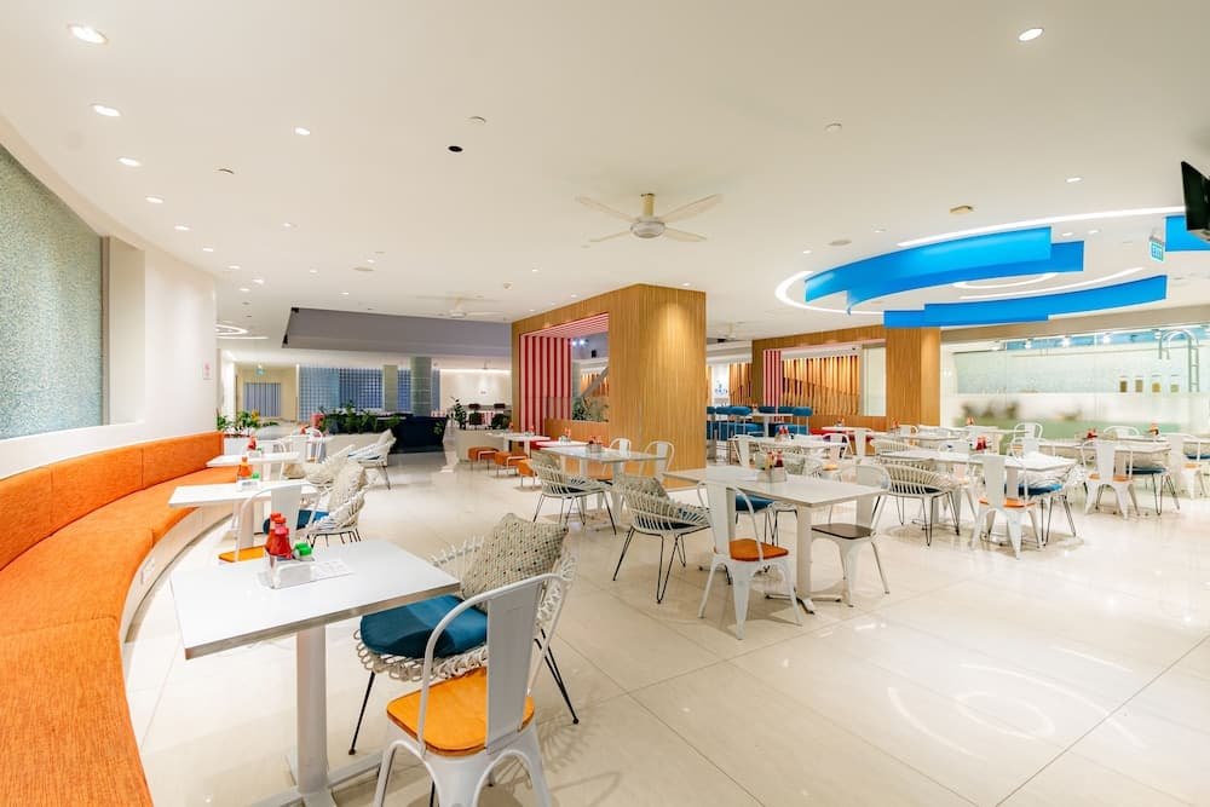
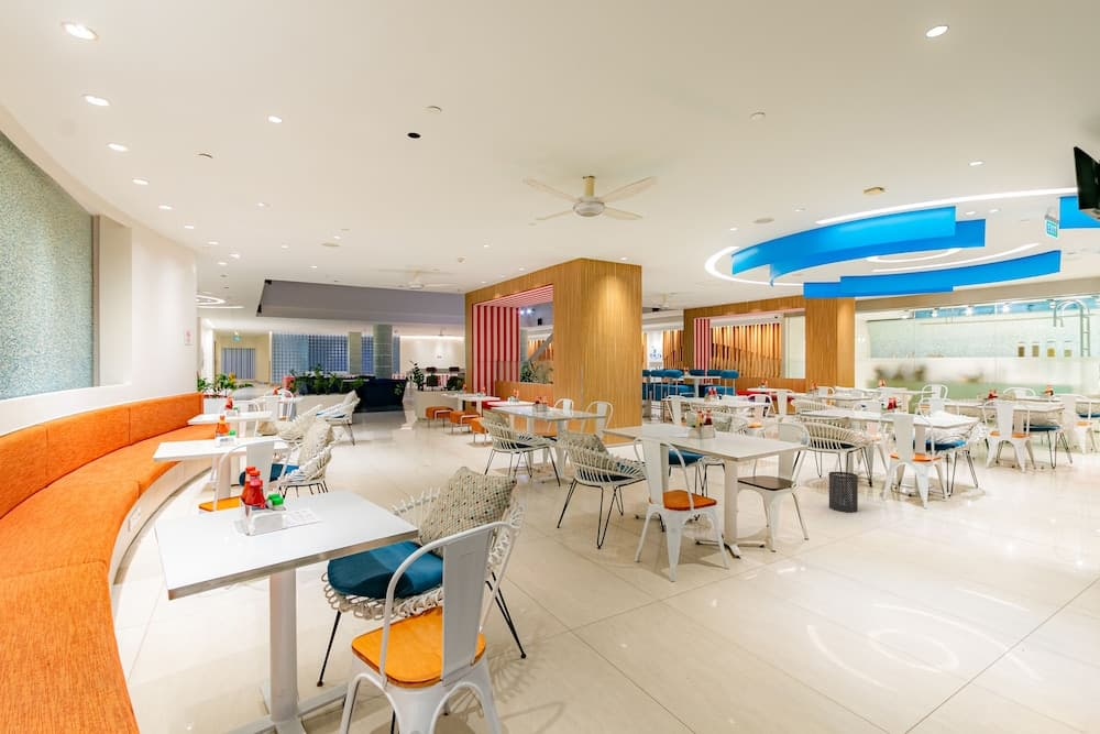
+ trash can [828,471,859,513]
